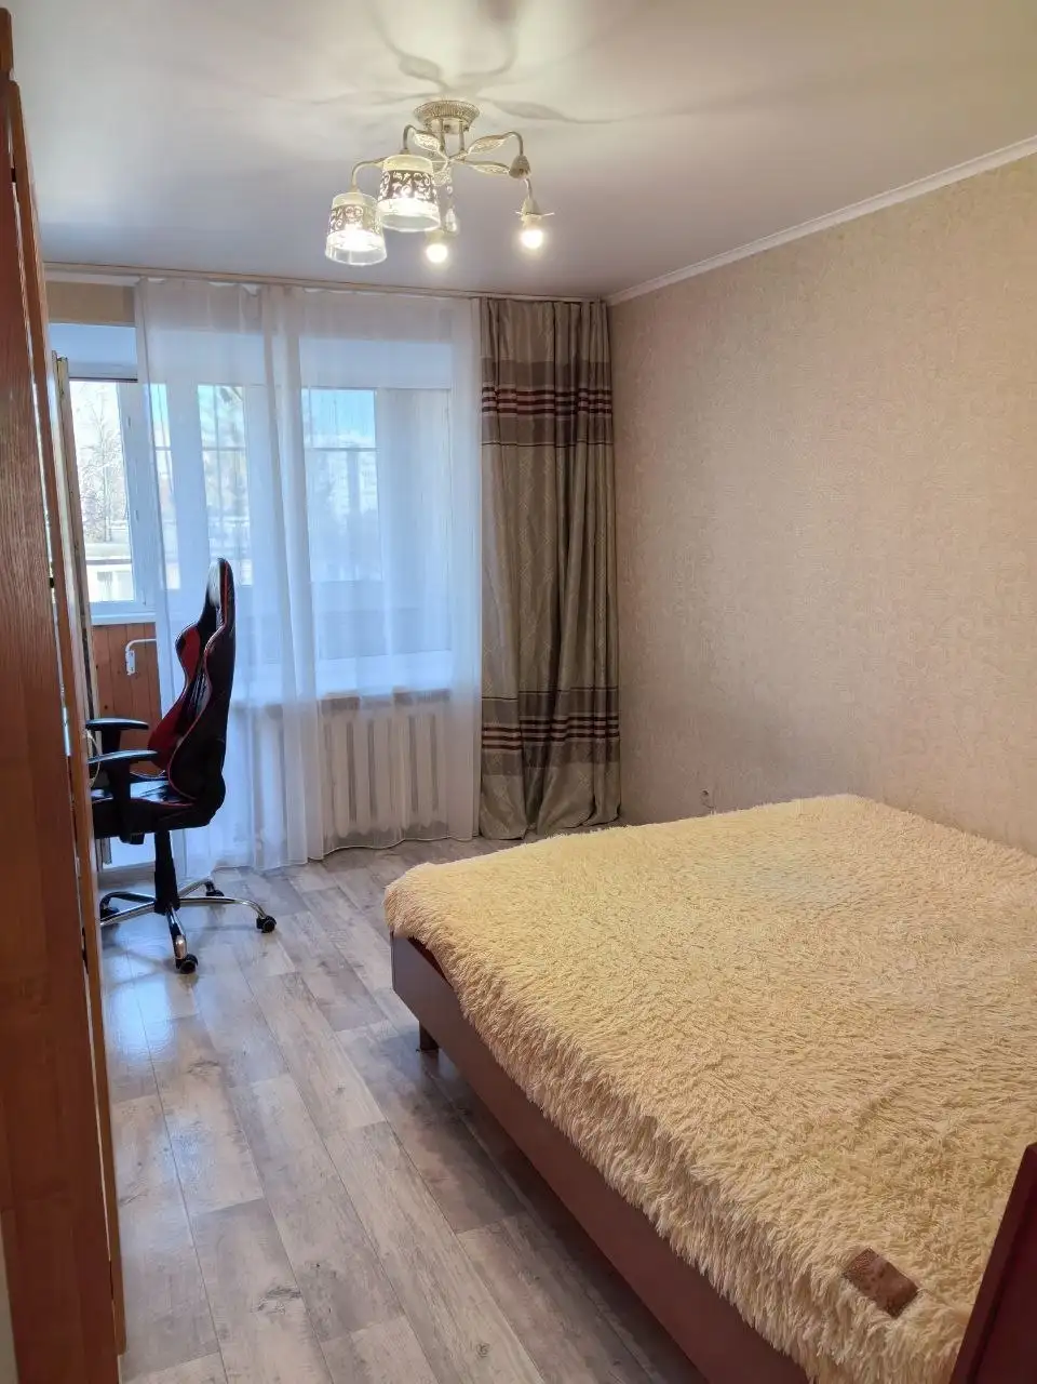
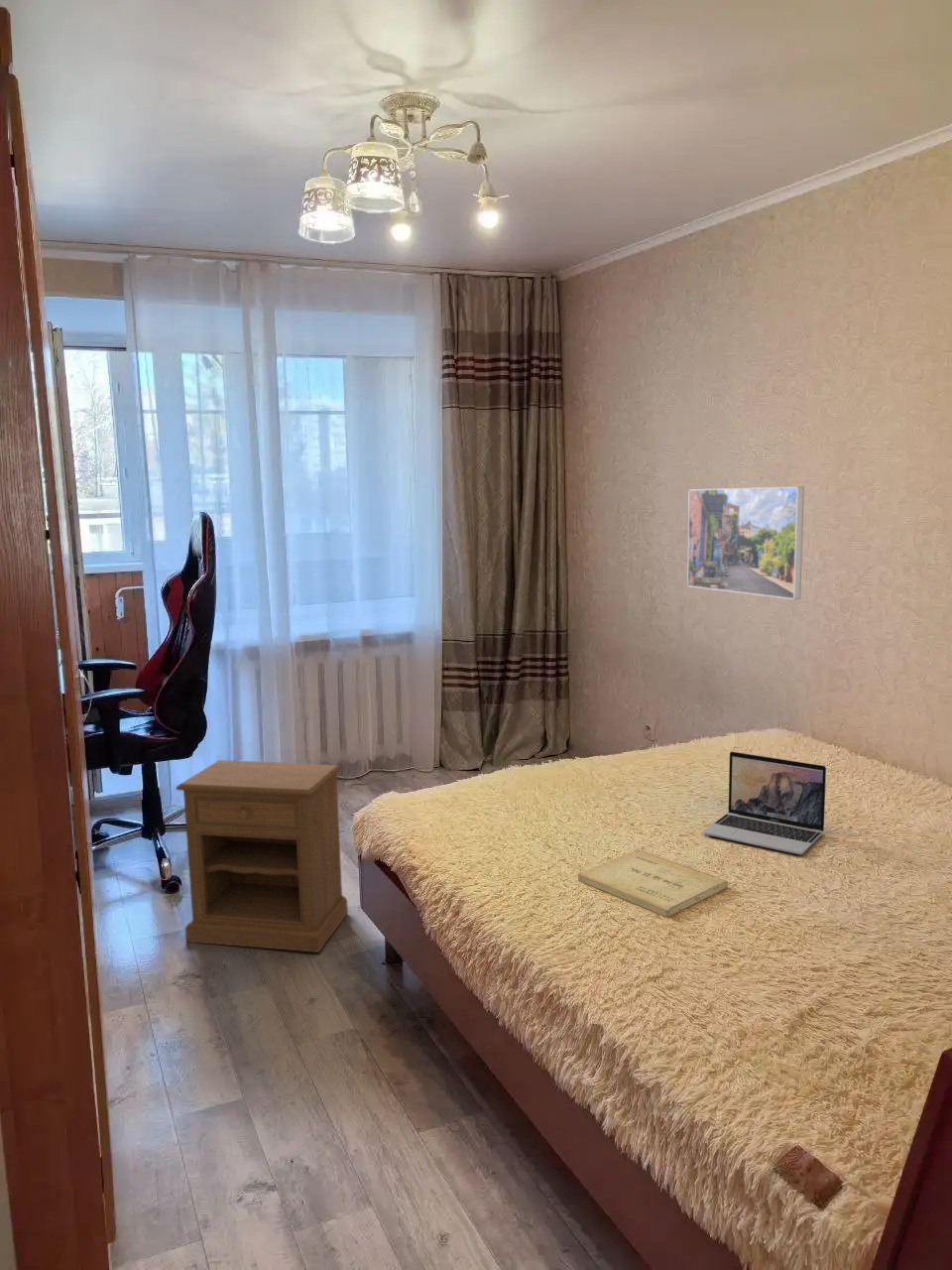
+ nightstand [175,759,349,953]
+ laptop [702,750,827,855]
+ book [577,848,729,918]
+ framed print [686,485,805,600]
